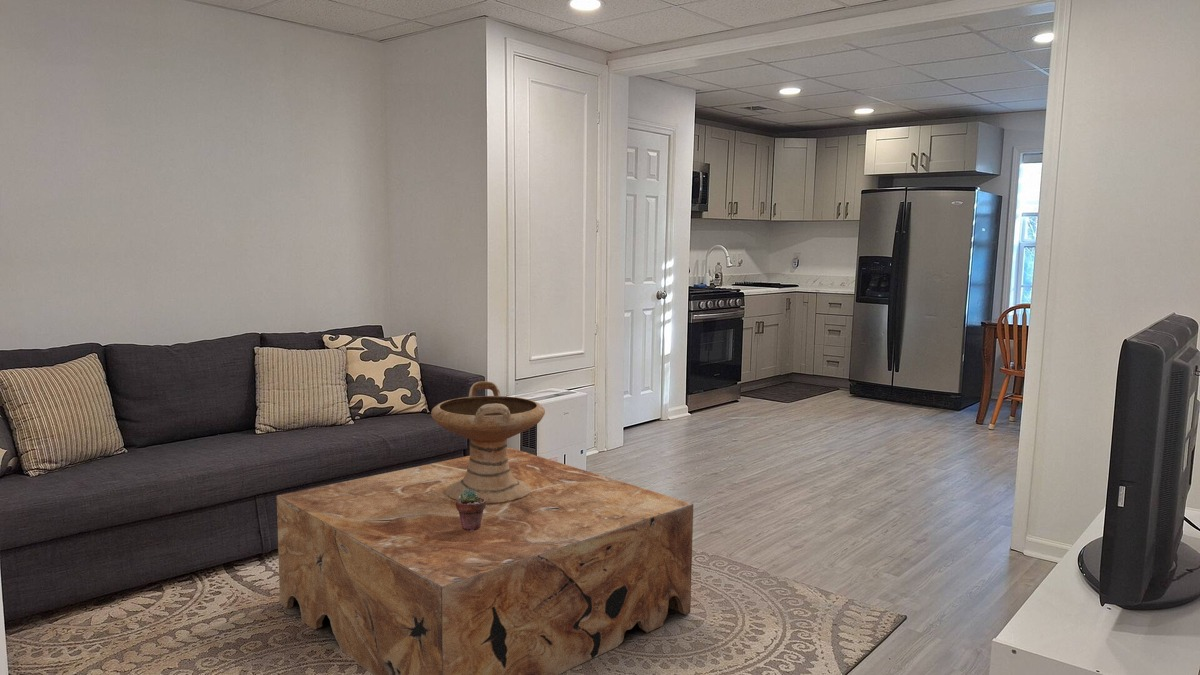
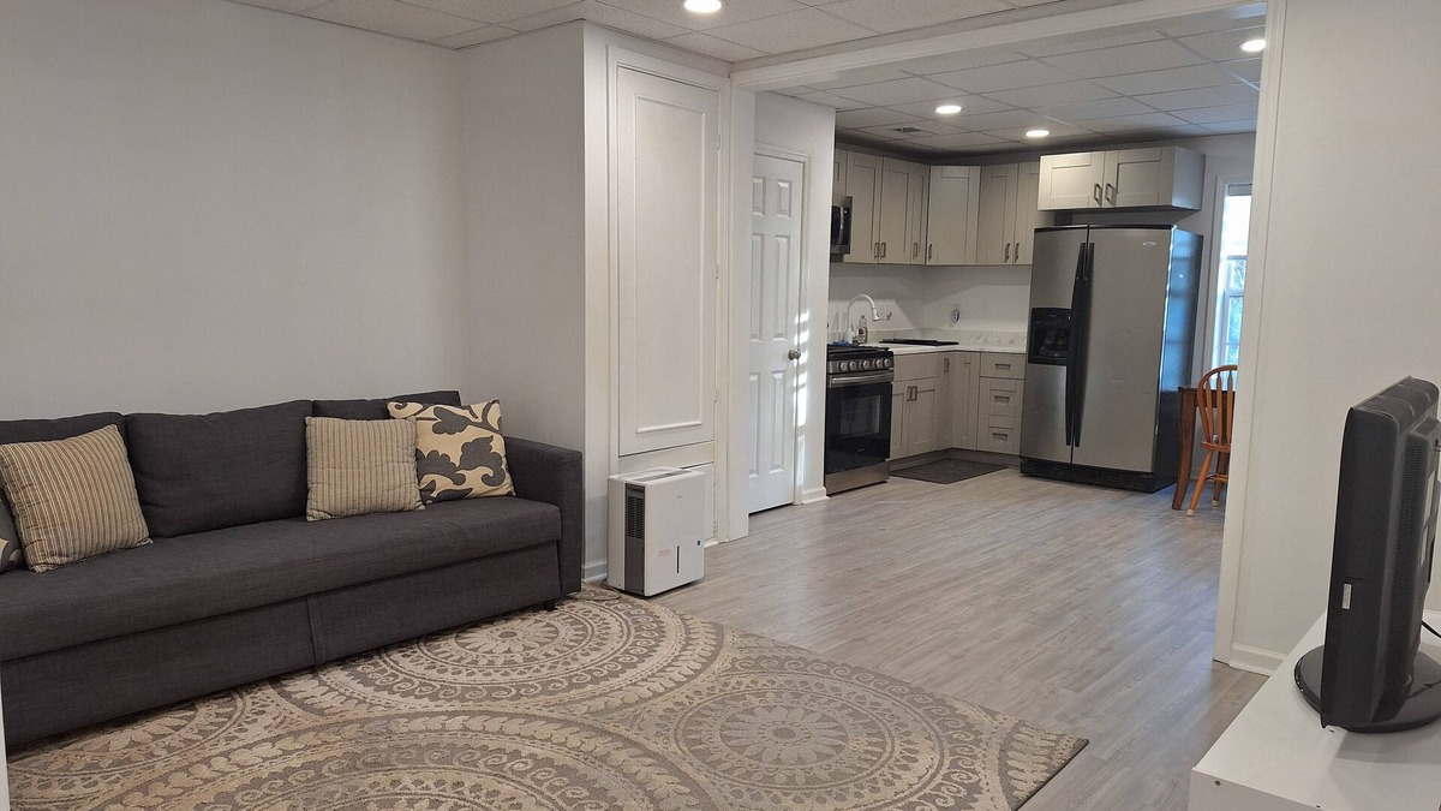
- decorative bowl [430,380,546,504]
- coffee table [276,447,694,675]
- potted succulent [456,489,486,531]
